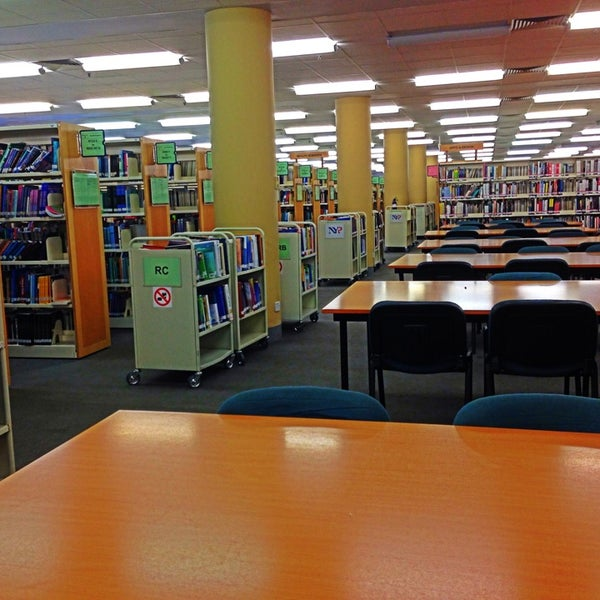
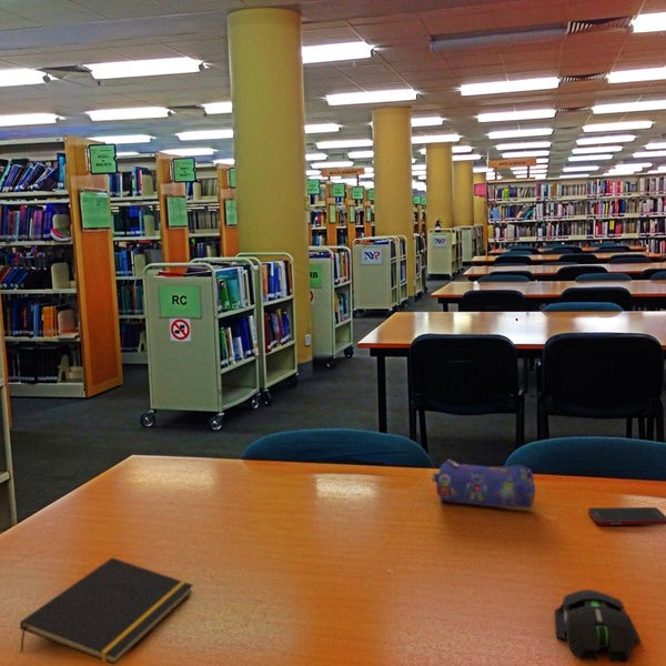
+ notepad [19,556,194,666]
+ mouse [554,588,642,664]
+ cell phone [587,506,666,526]
+ pencil case [431,458,536,509]
